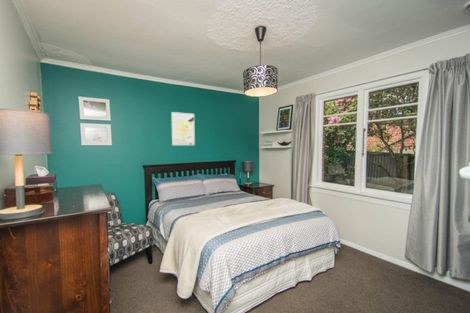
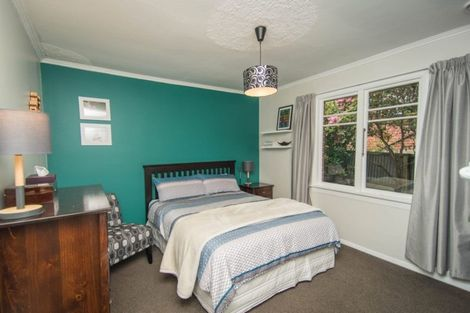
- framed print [170,111,196,146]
